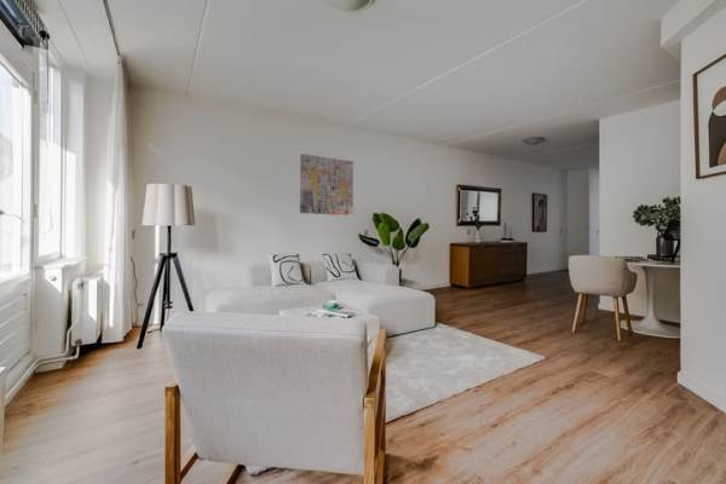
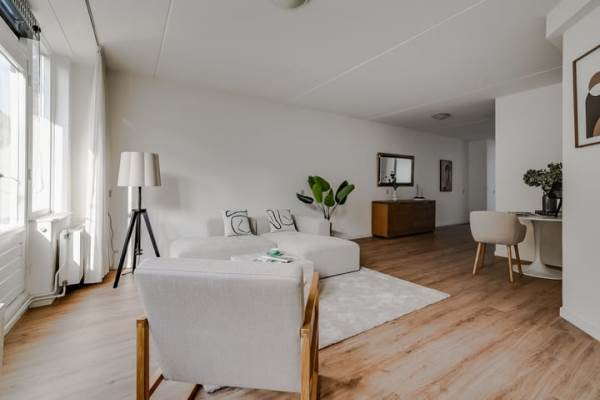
- wall art [299,152,355,217]
